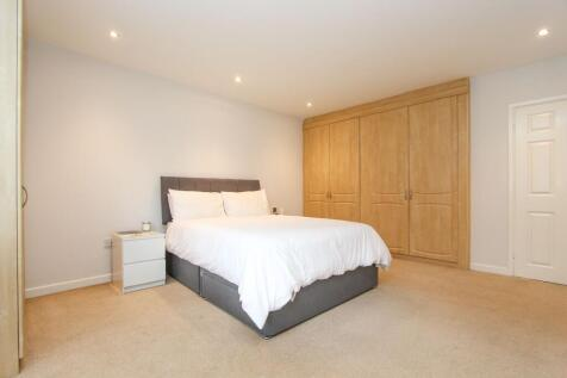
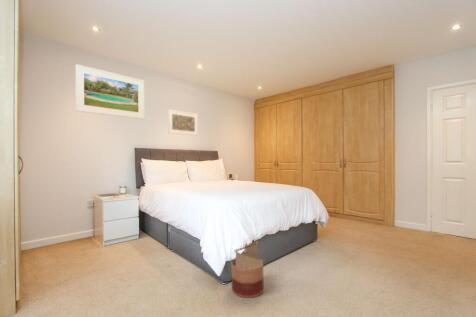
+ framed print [167,109,199,136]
+ basket [231,241,264,298]
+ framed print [74,63,145,120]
